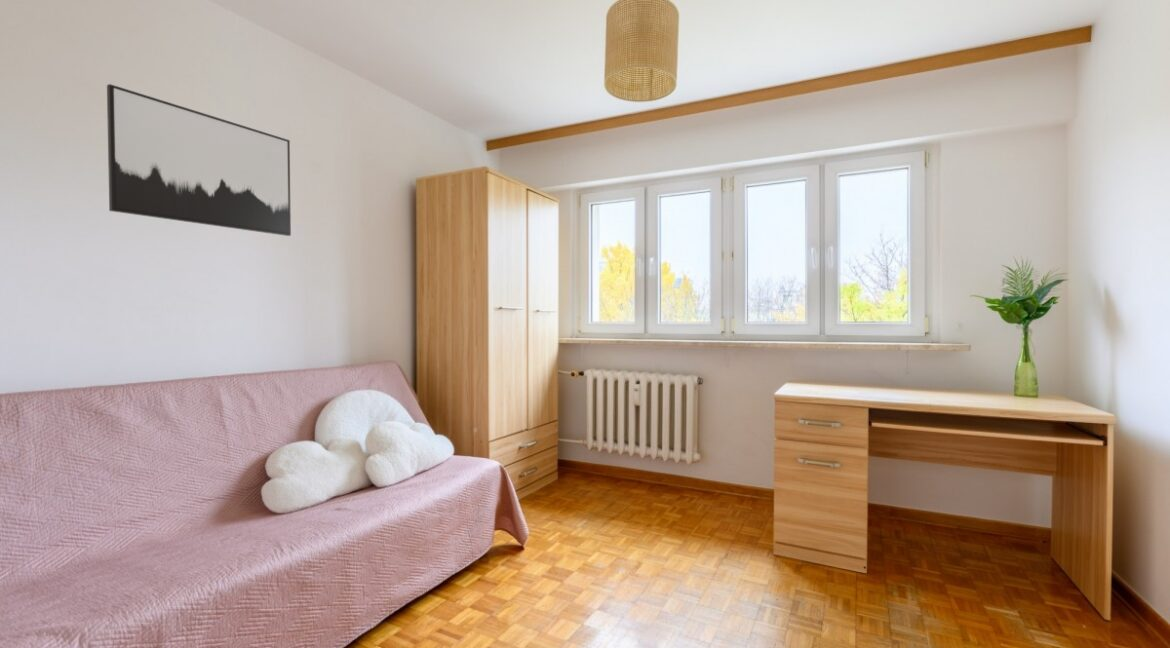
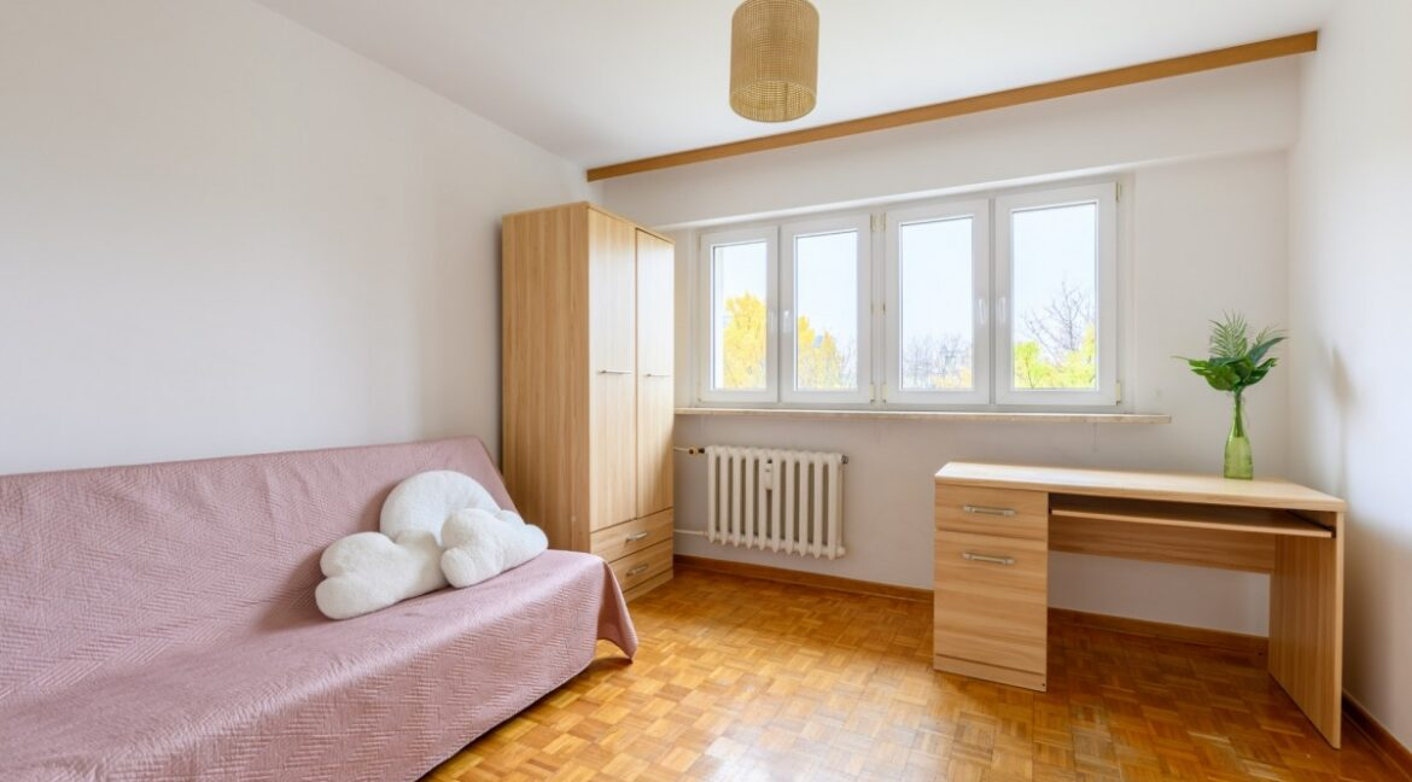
- wall art [106,83,292,237]
